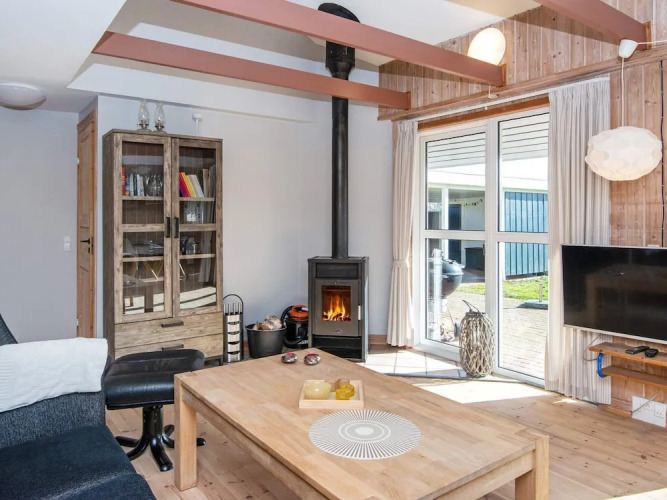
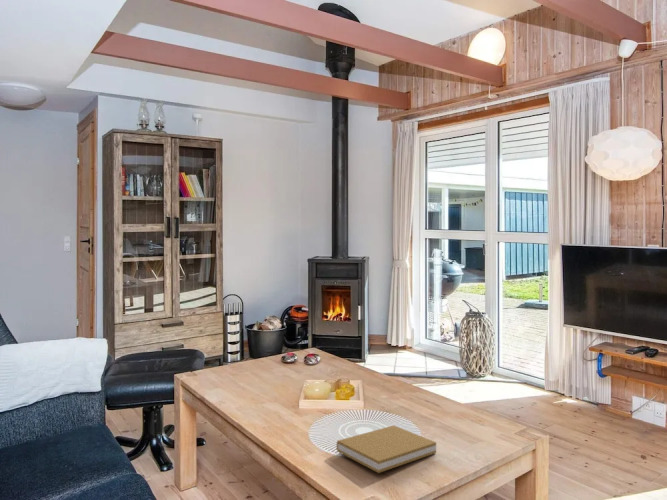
+ book [336,424,437,474]
